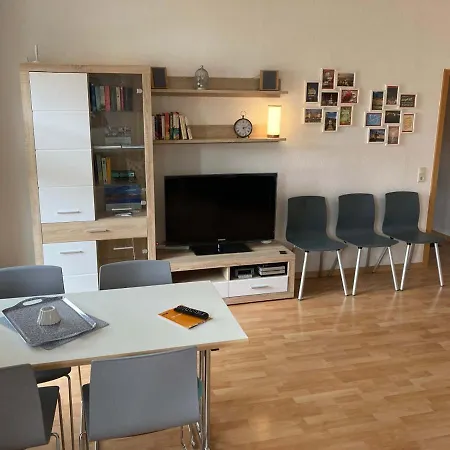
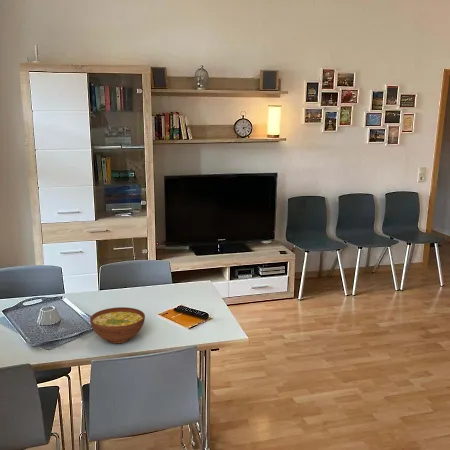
+ bowl [89,306,146,344]
